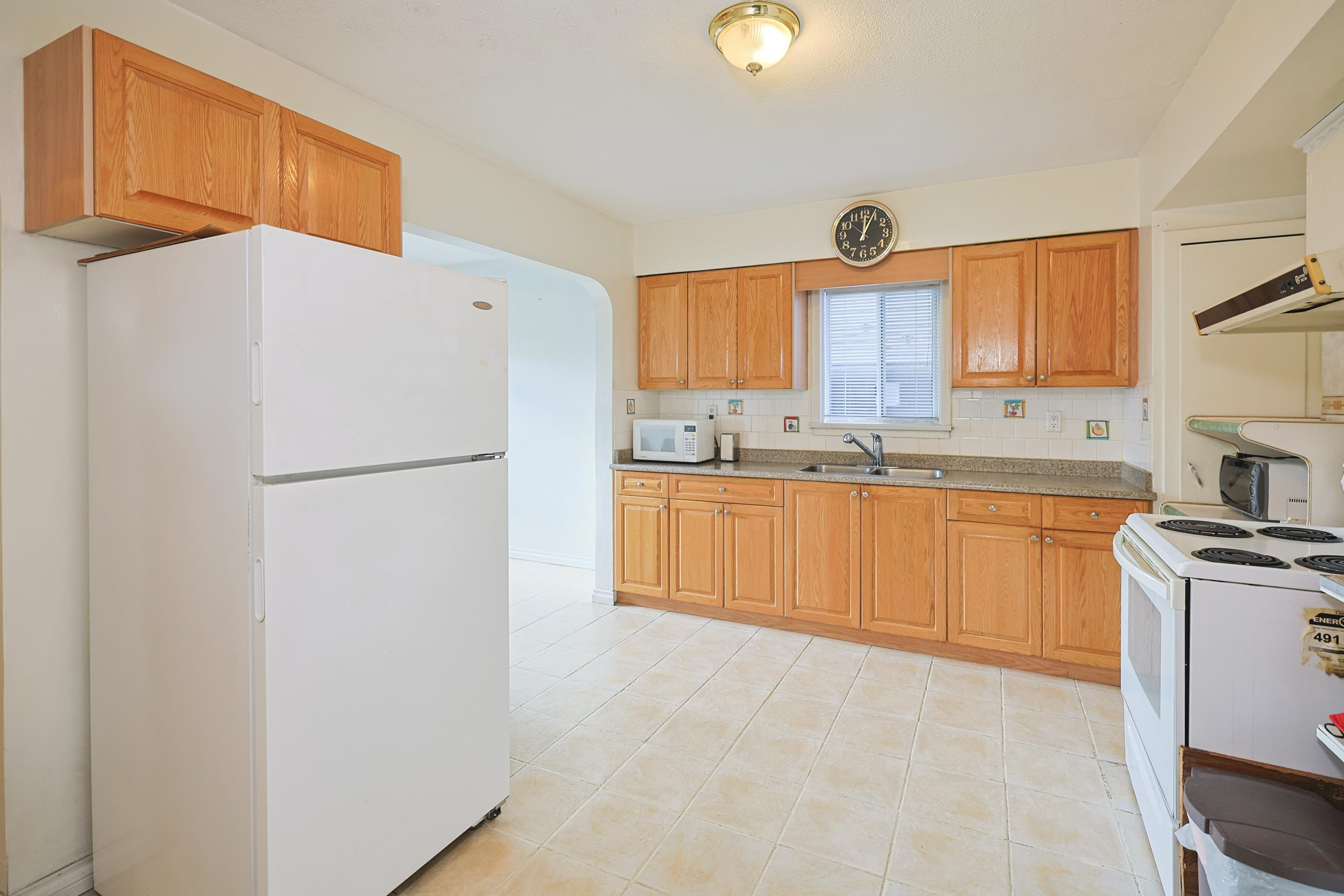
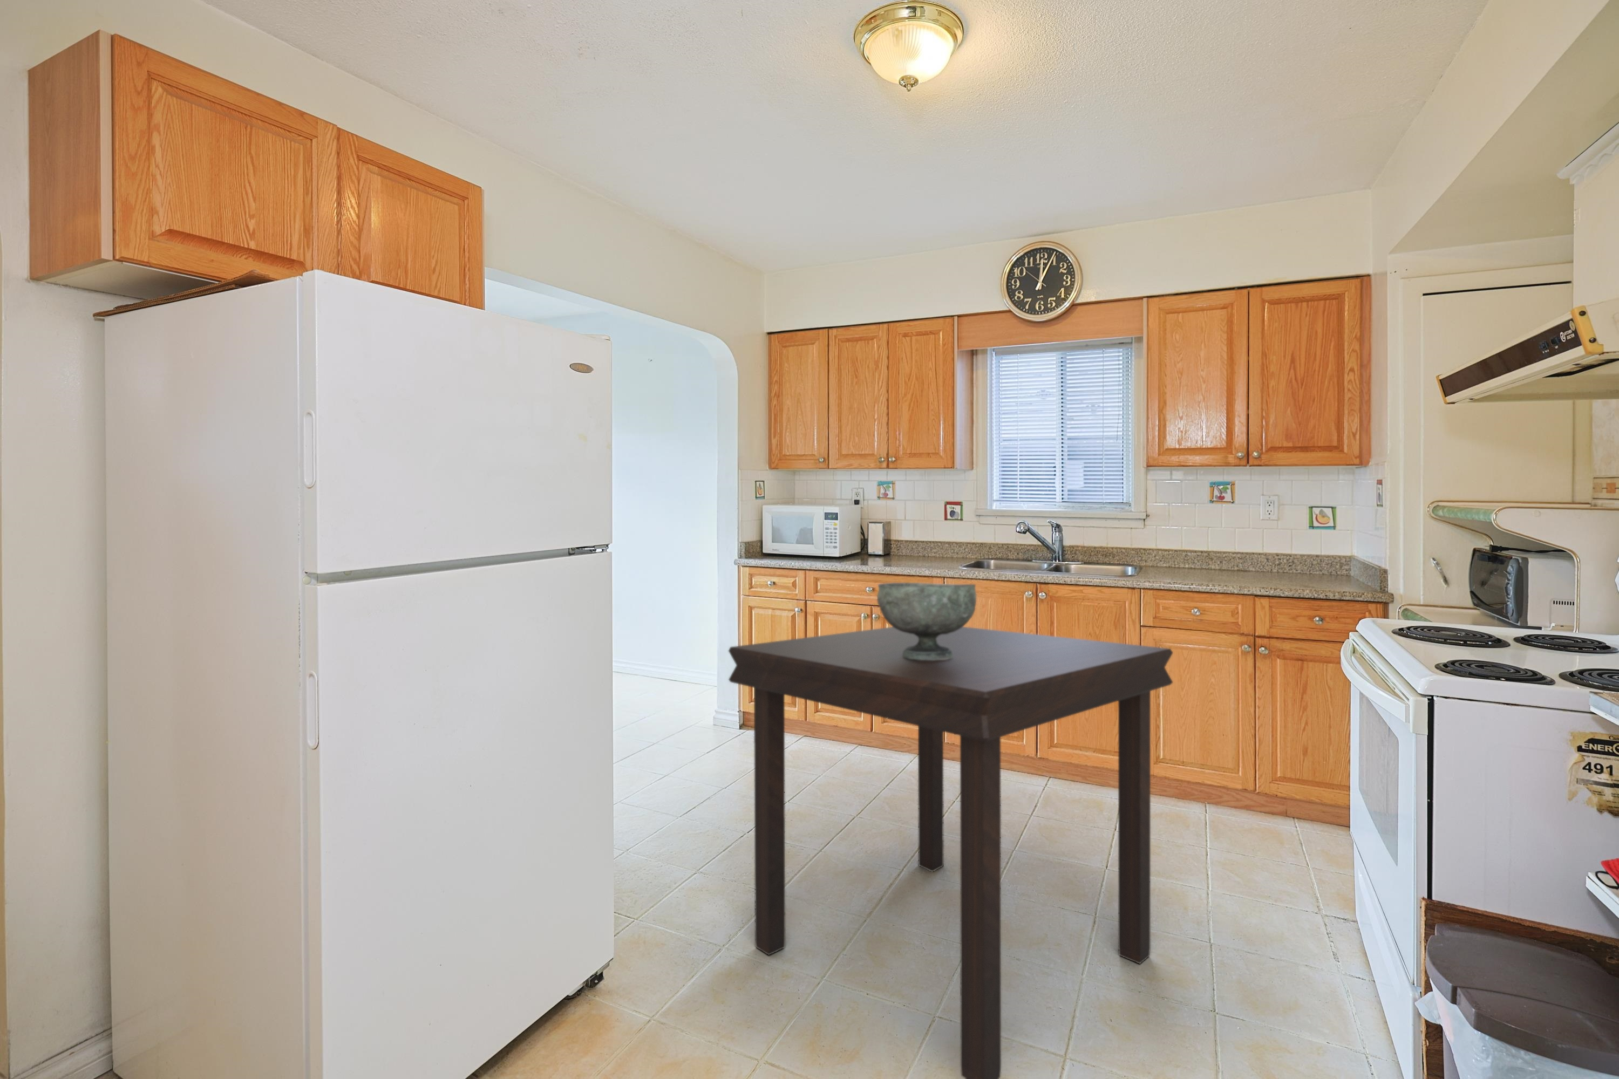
+ dining table [728,626,1173,1079]
+ decorative bowl [877,582,977,660]
